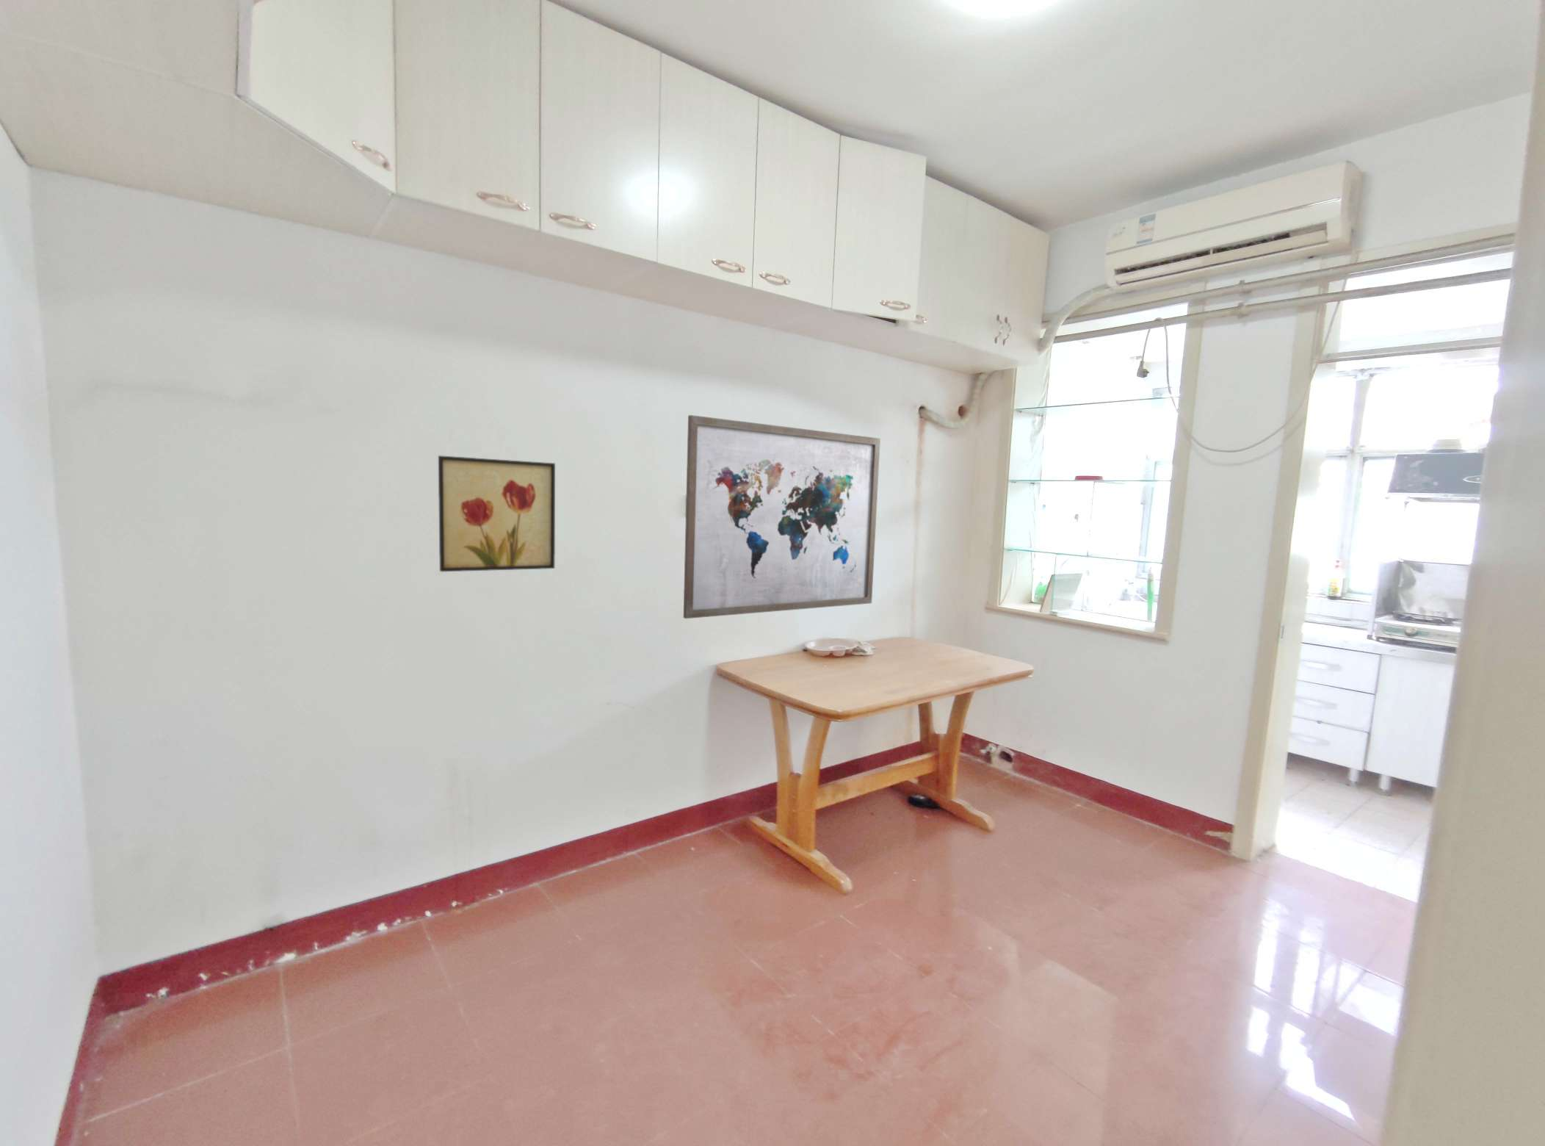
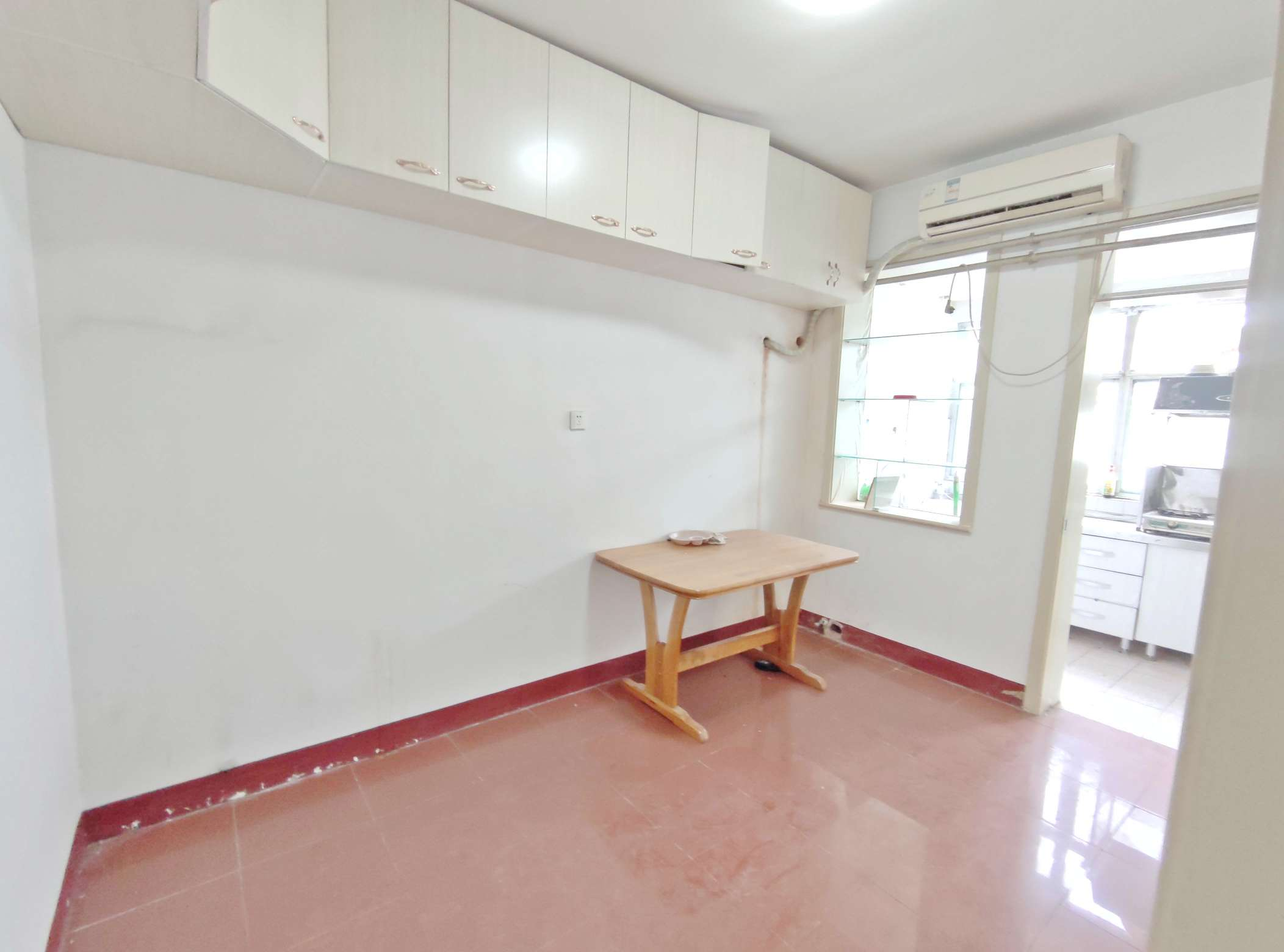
- wall art [438,455,556,572]
- wall art [683,414,881,619]
